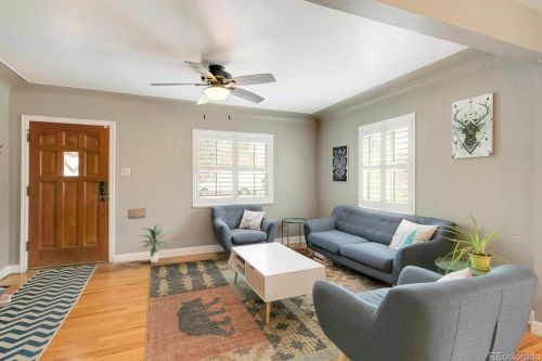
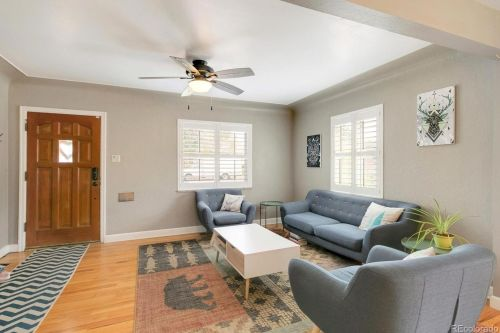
- indoor plant [139,223,169,263]
